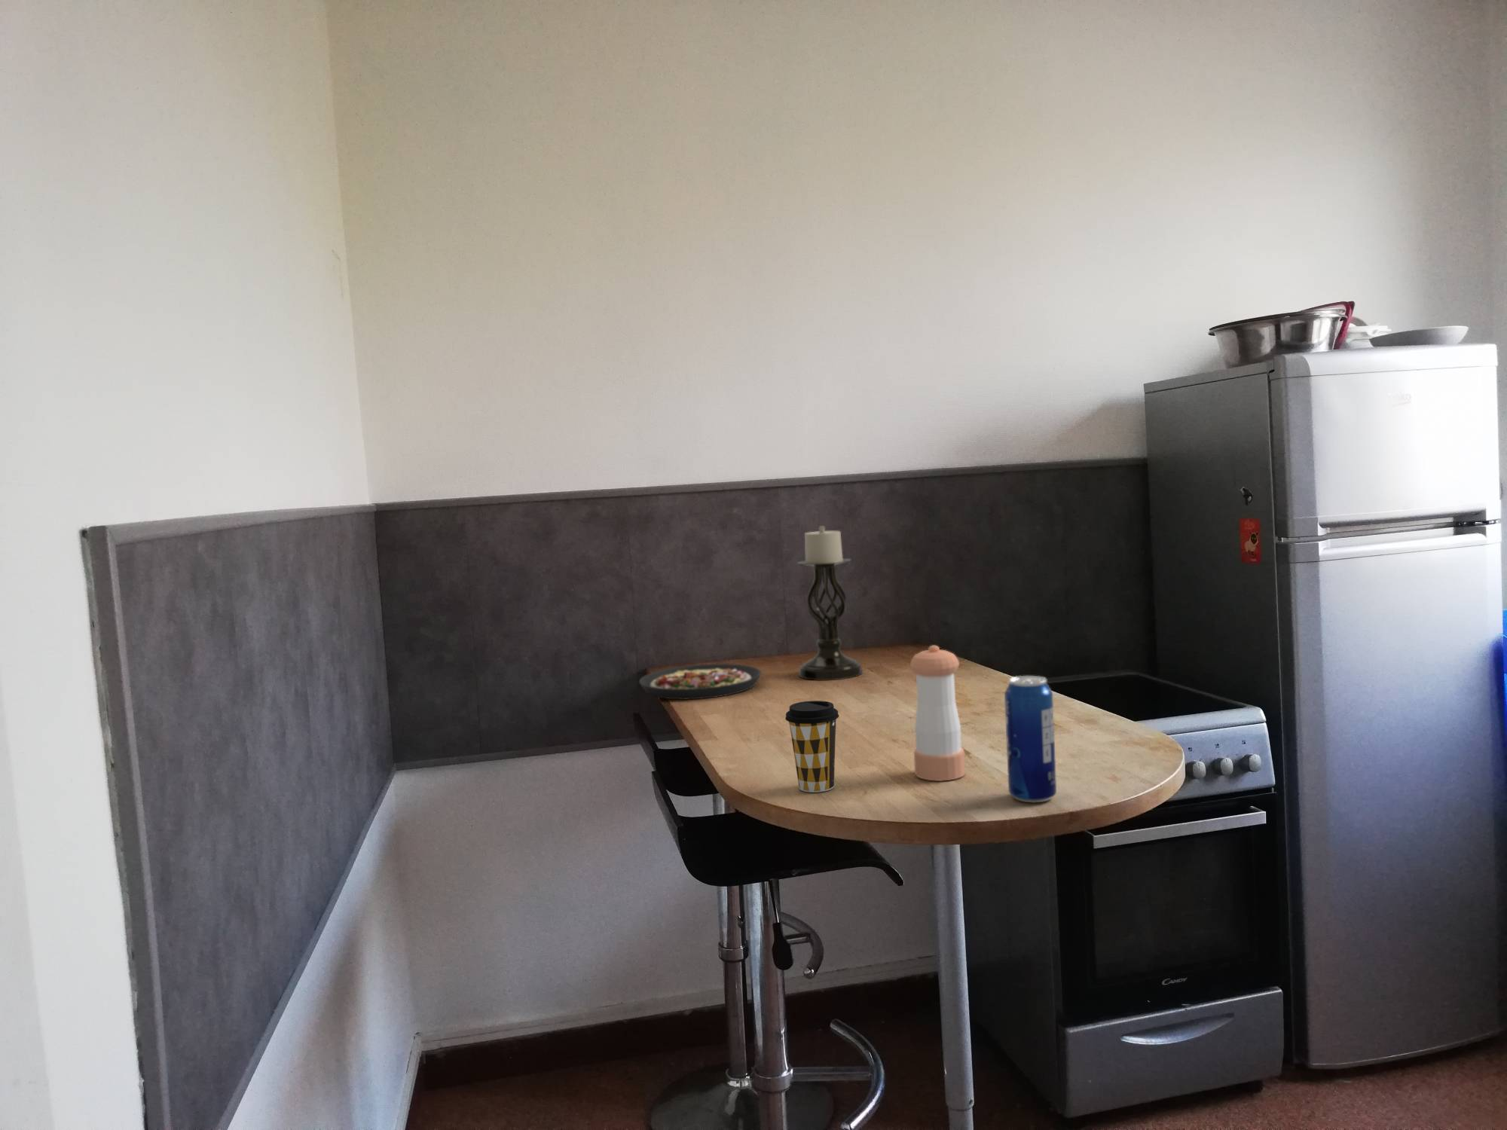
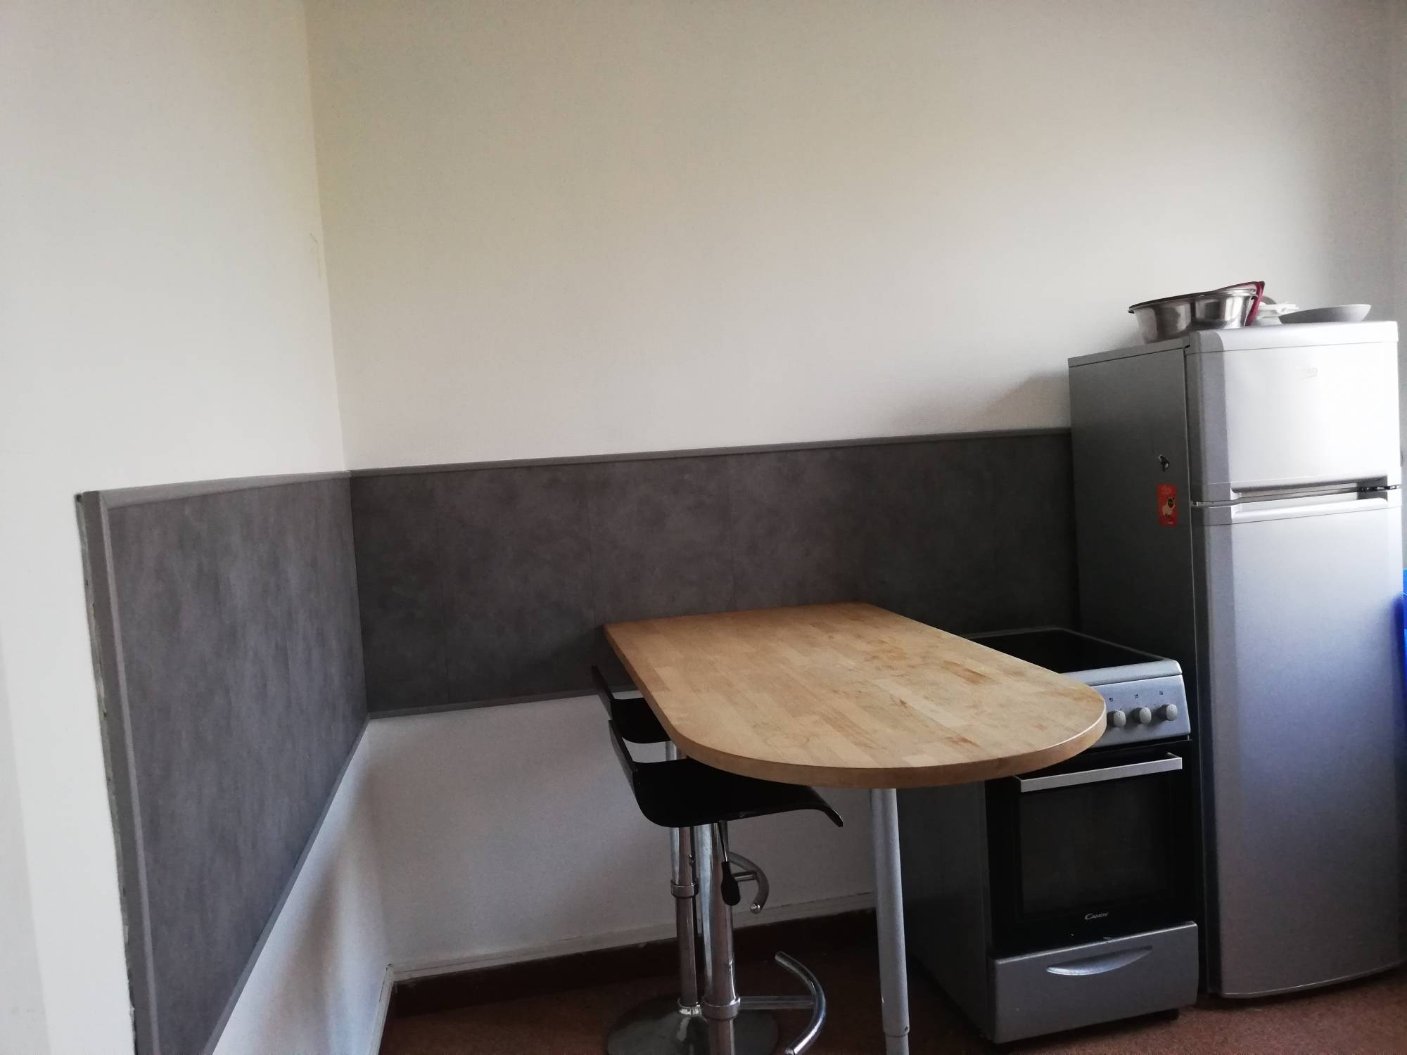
- beverage can [1004,675,1057,804]
- candle holder [796,525,864,681]
- plate [638,664,762,700]
- coffee cup [784,700,839,793]
- pepper shaker [909,645,966,782]
